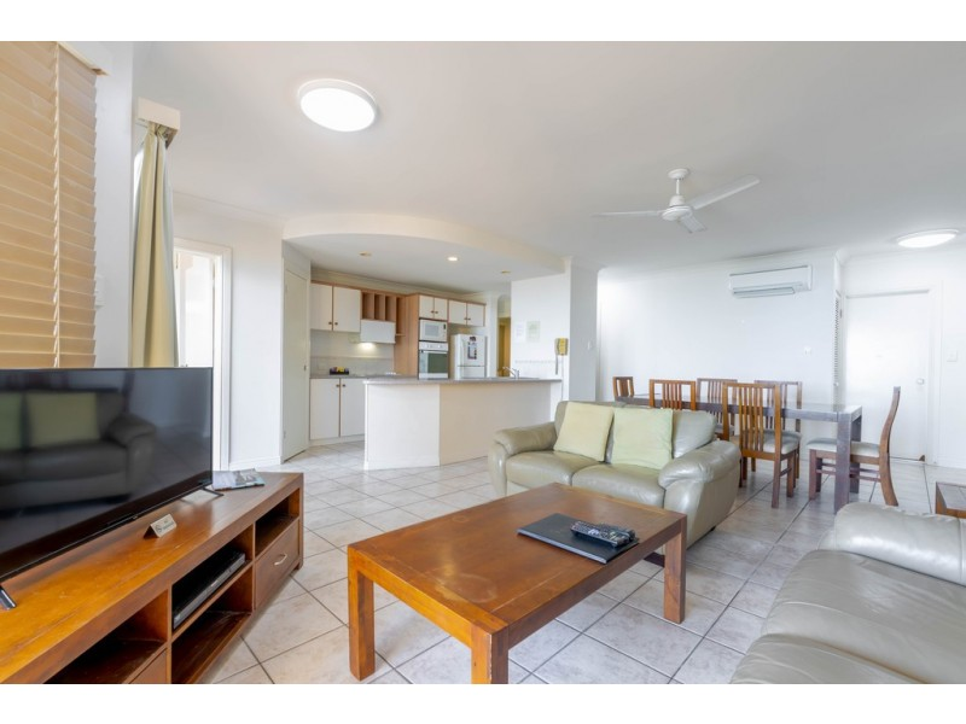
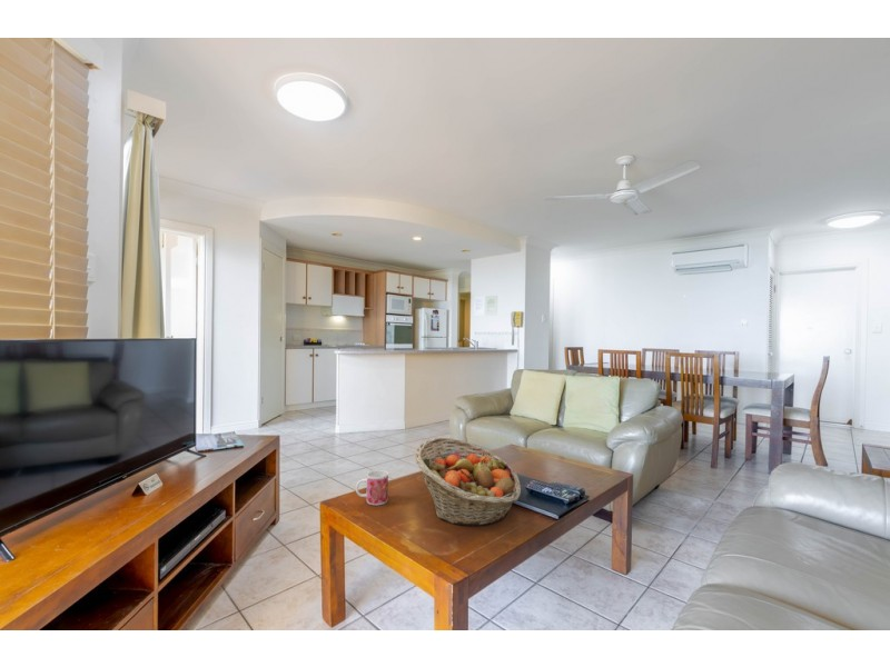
+ fruit basket [414,437,522,527]
+ mug [355,469,389,506]
